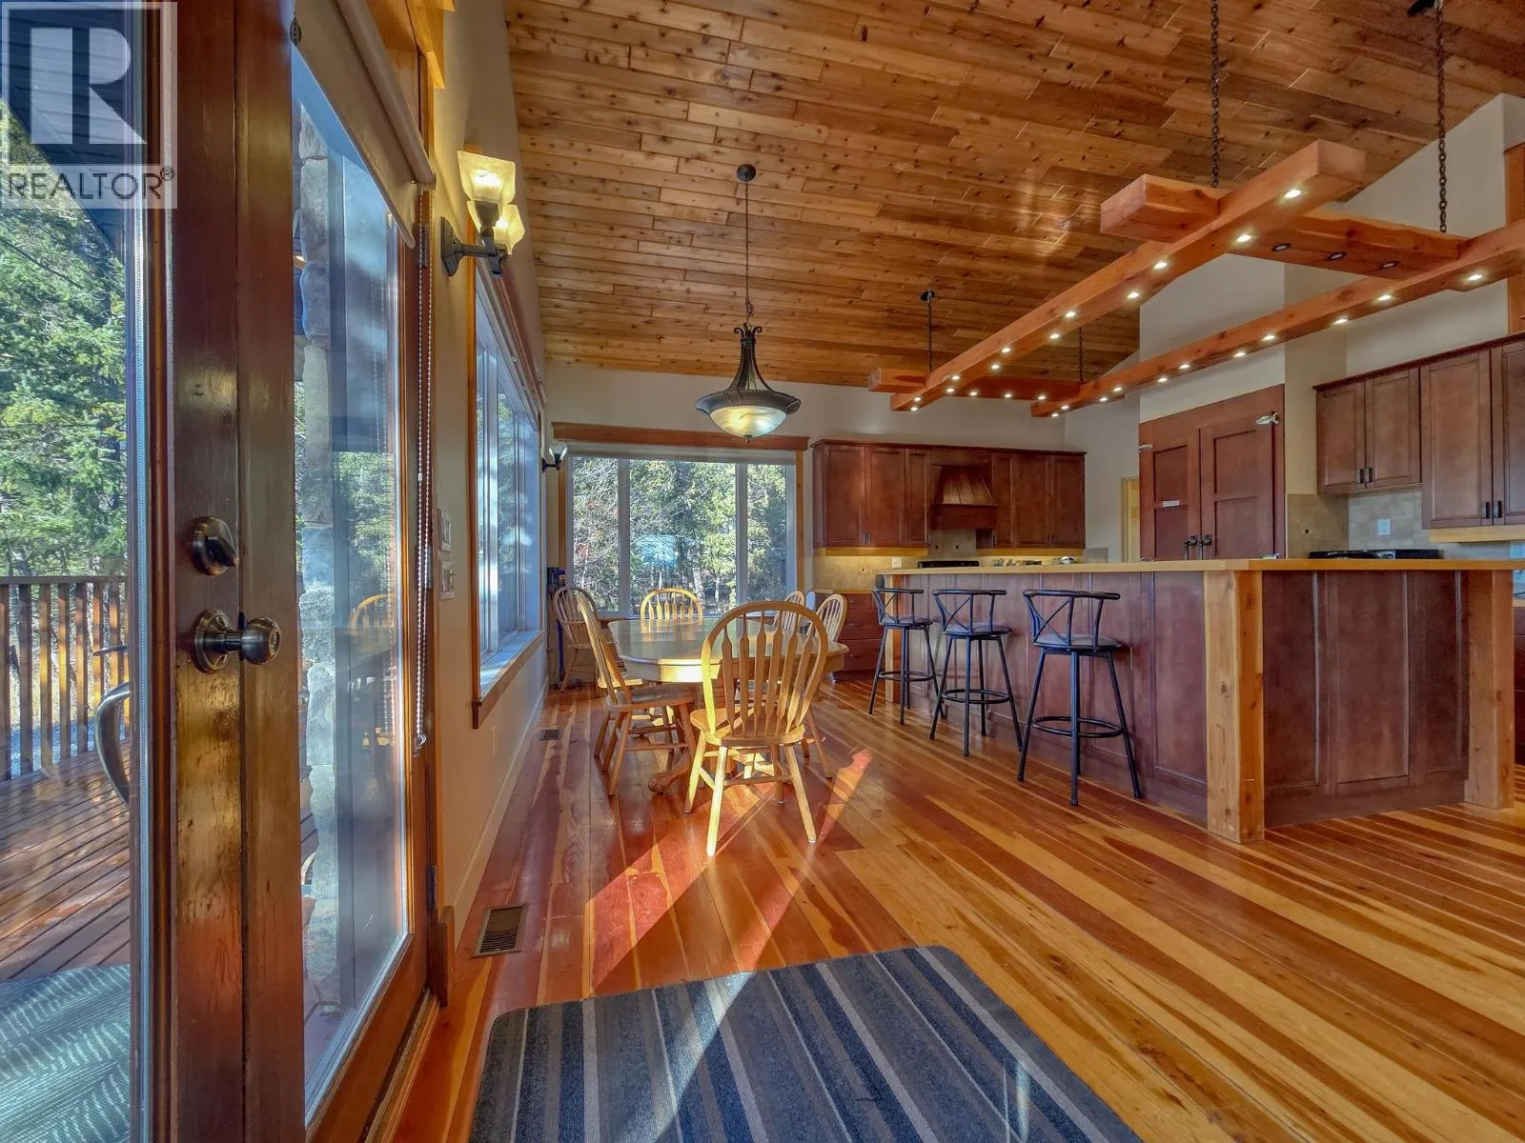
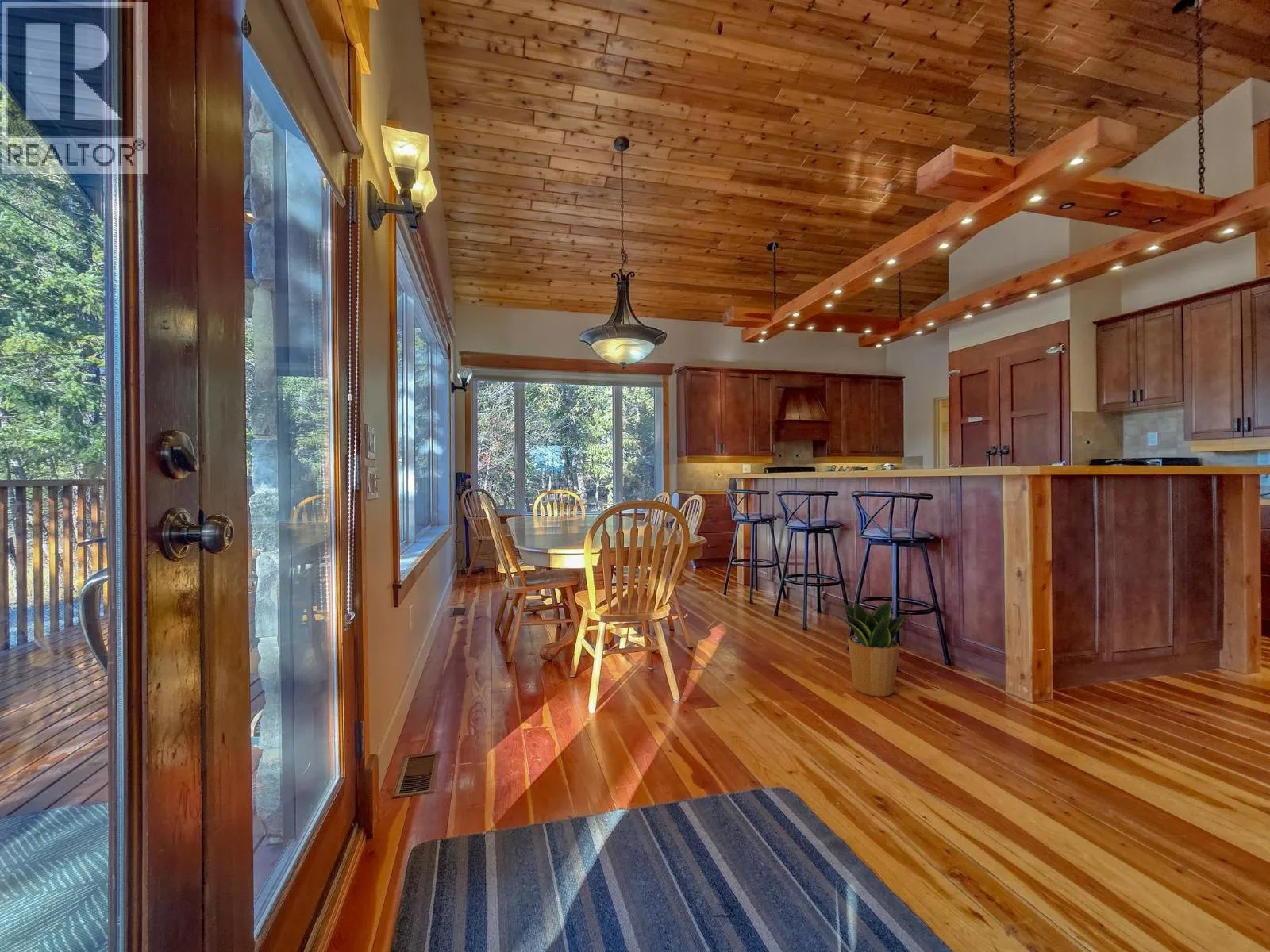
+ potted plant [832,600,911,697]
